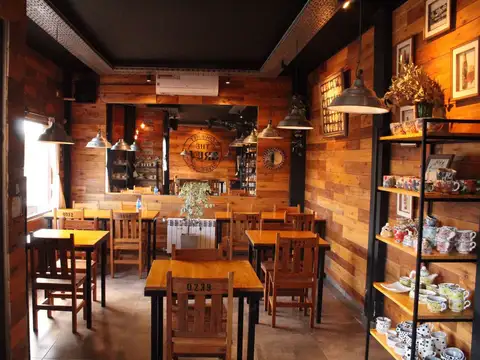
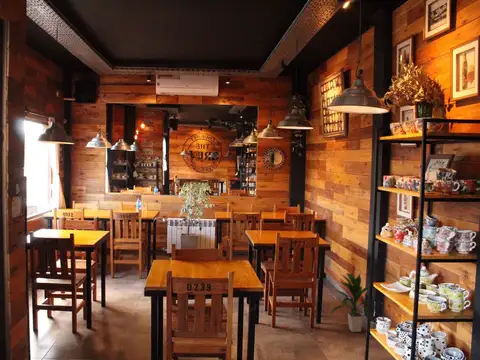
+ indoor plant [329,272,369,333]
